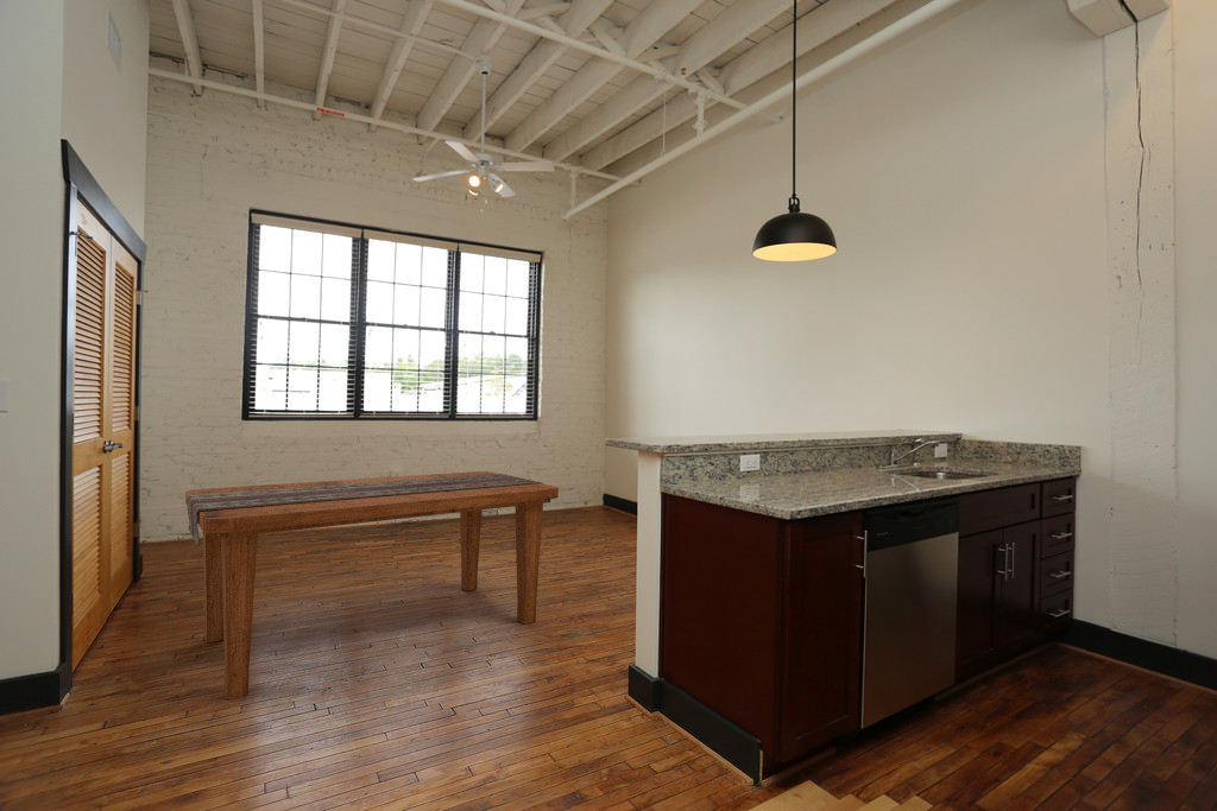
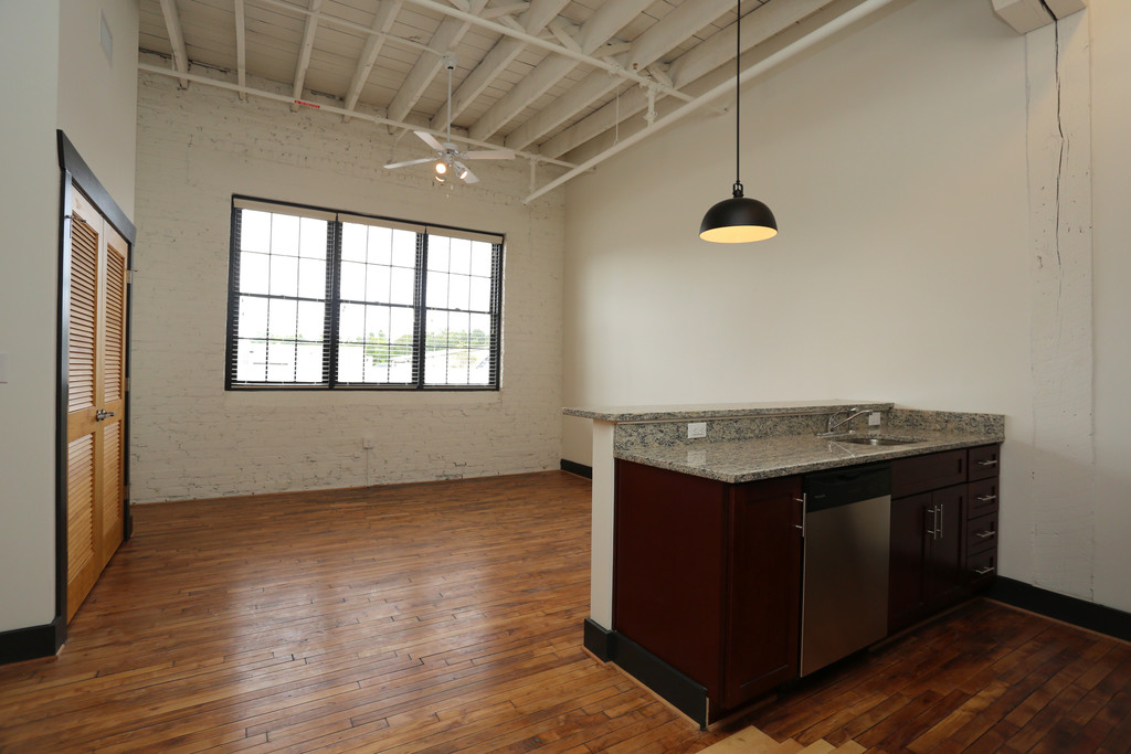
- dining table [184,470,560,702]
